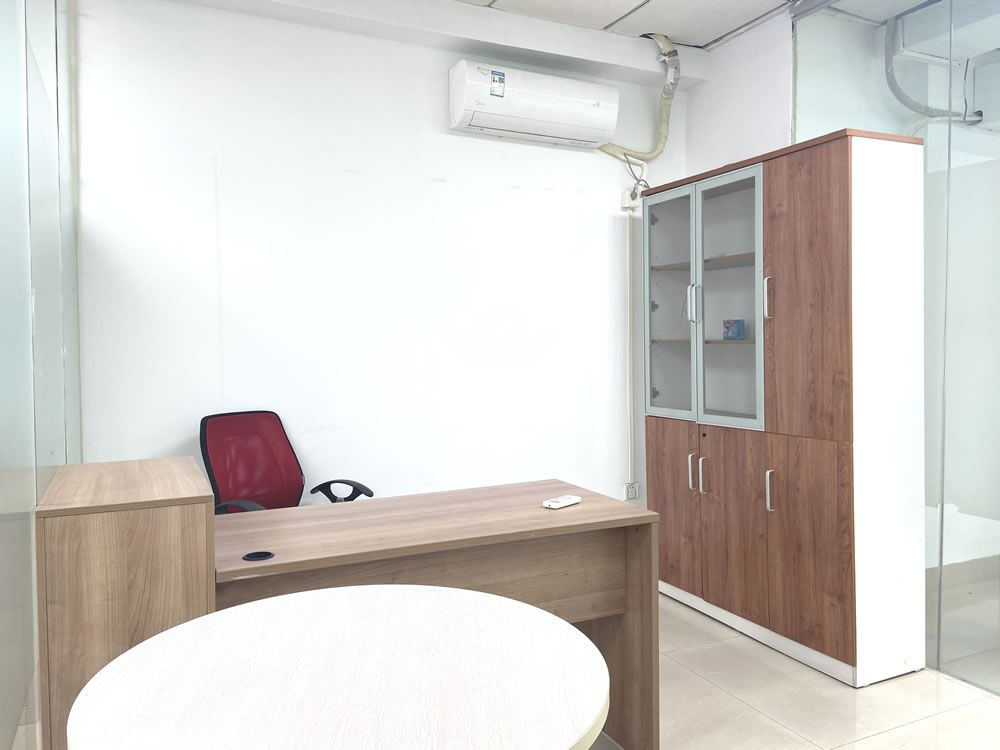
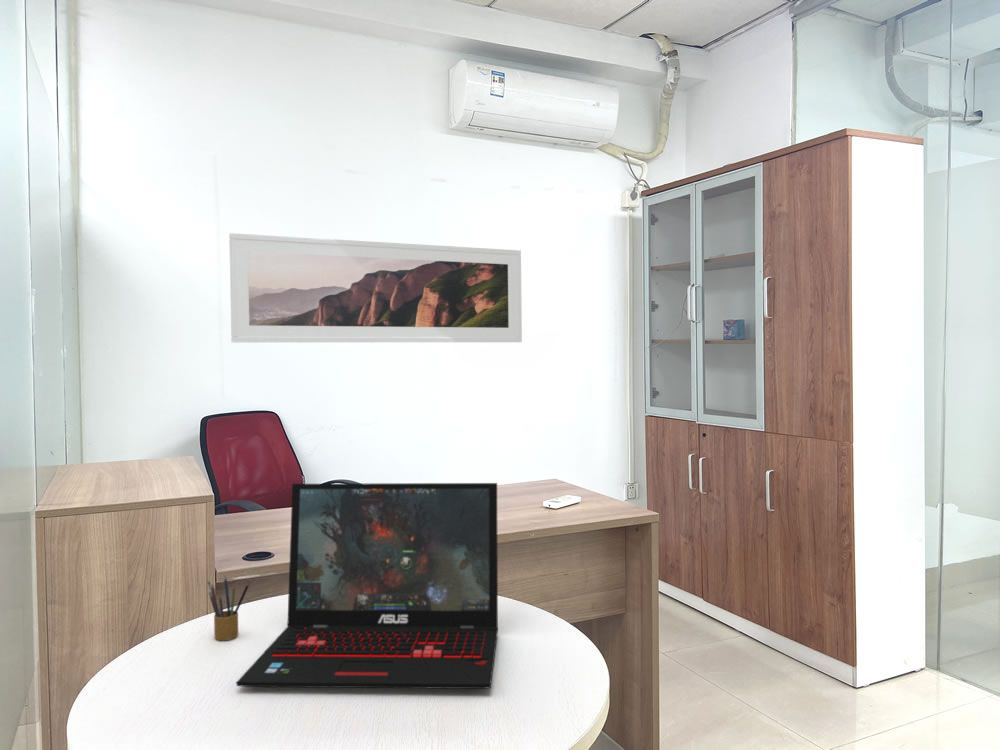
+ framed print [228,232,523,343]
+ pencil box [207,575,250,641]
+ laptop [236,482,499,690]
